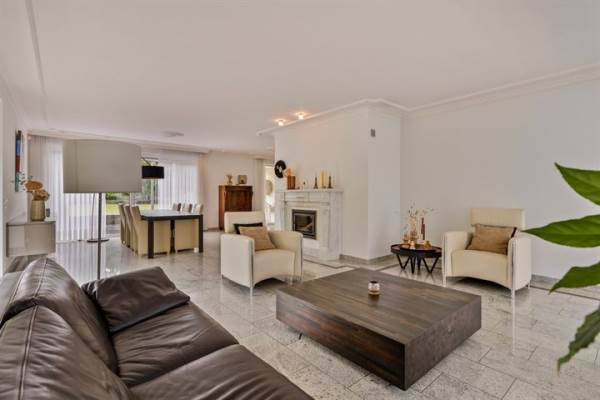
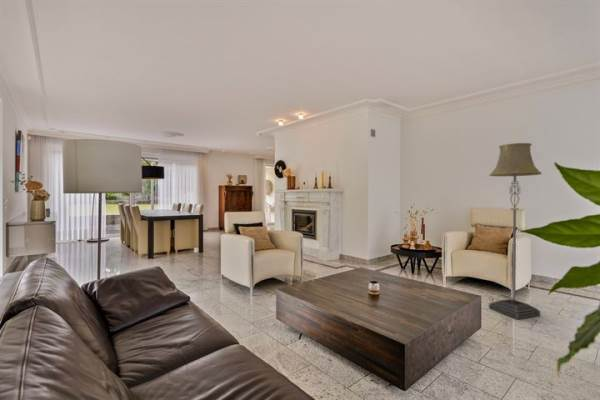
+ floor lamp [488,142,543,320]
